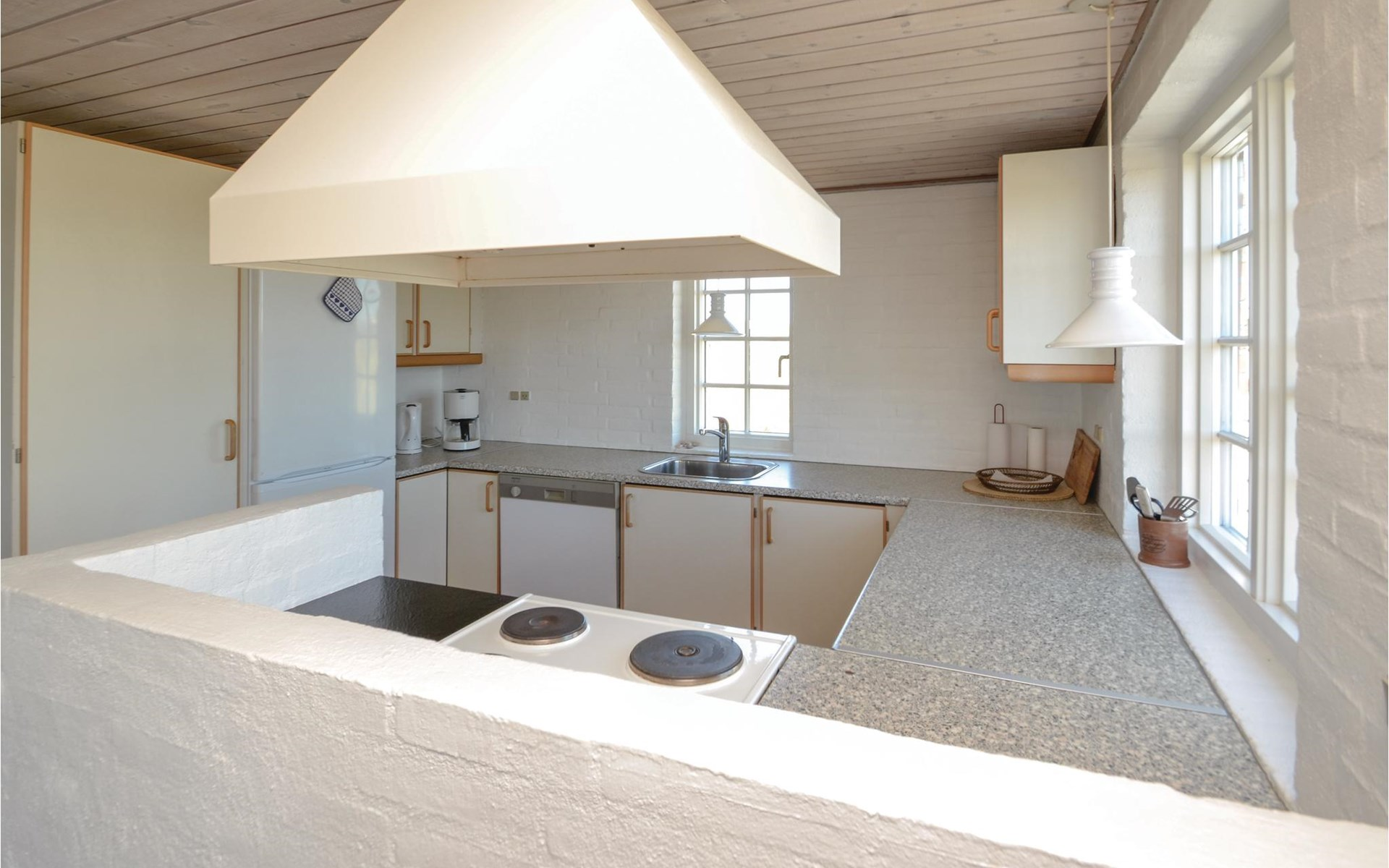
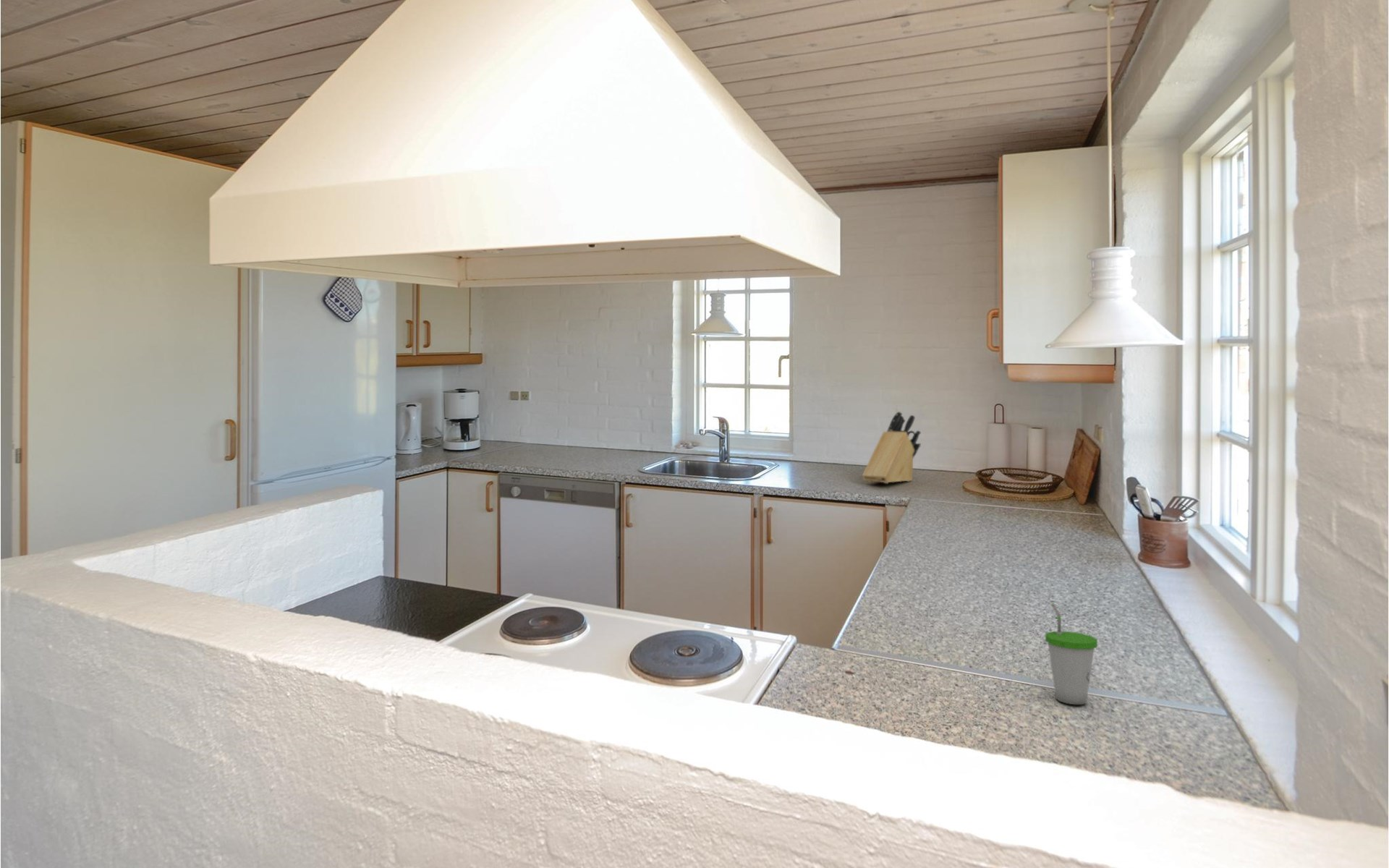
+ cup [1045,603,1098,705]
+ knife block [862,411,922,484]
